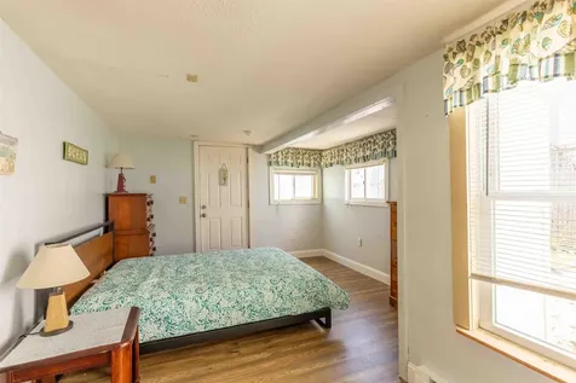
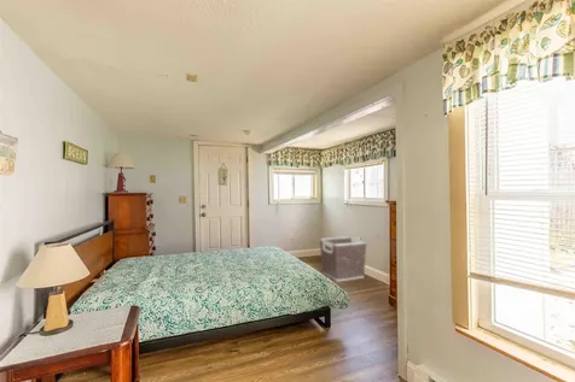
+ clothes hamper [319,235,367,282]
